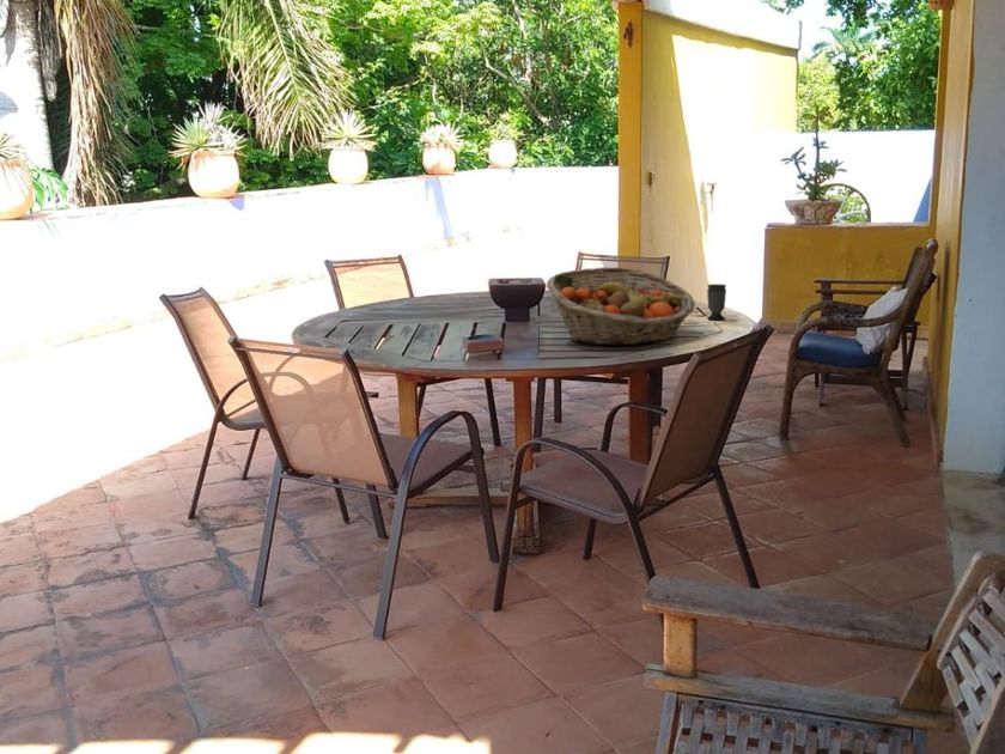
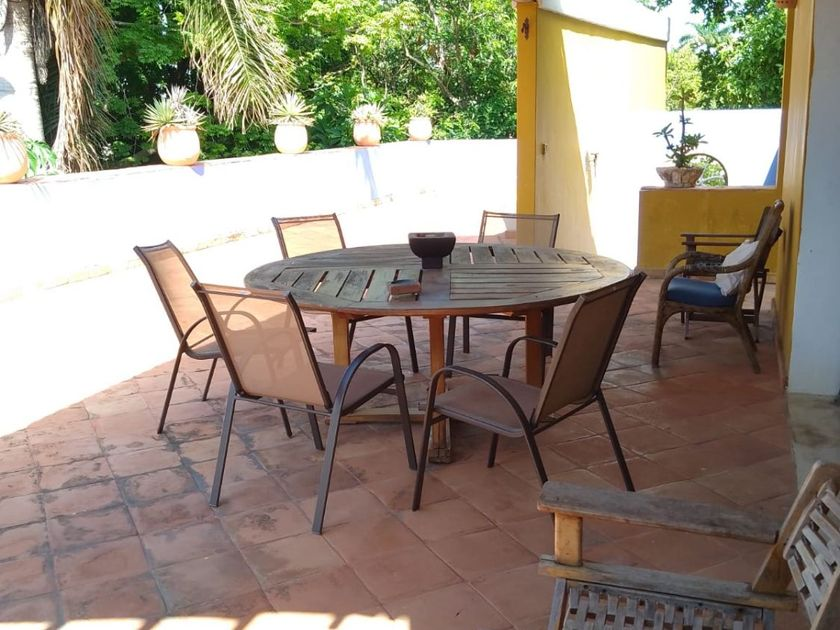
- fruit basket [546,266,696,347]
- cup [706,284,727,321]
